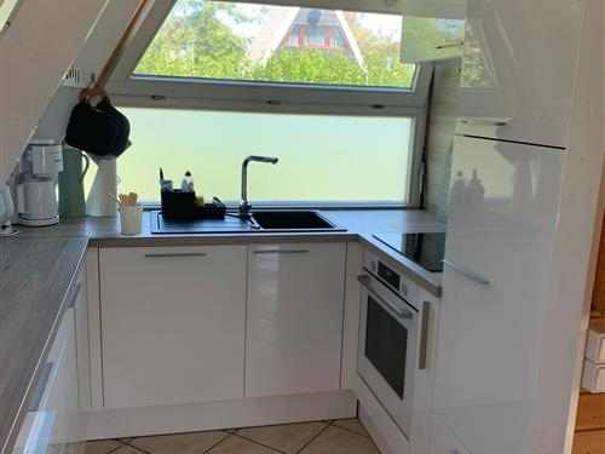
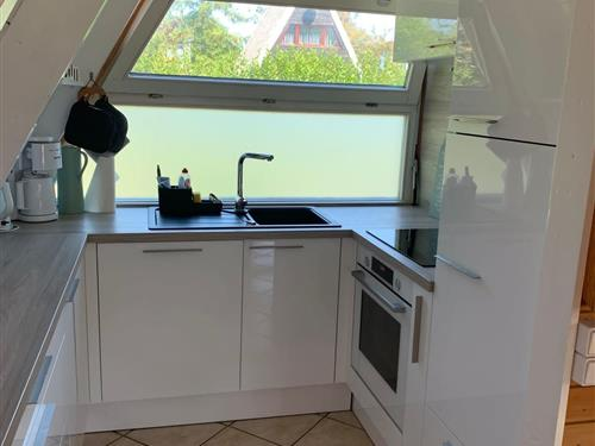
- utensil holder [106,191,144,236]
